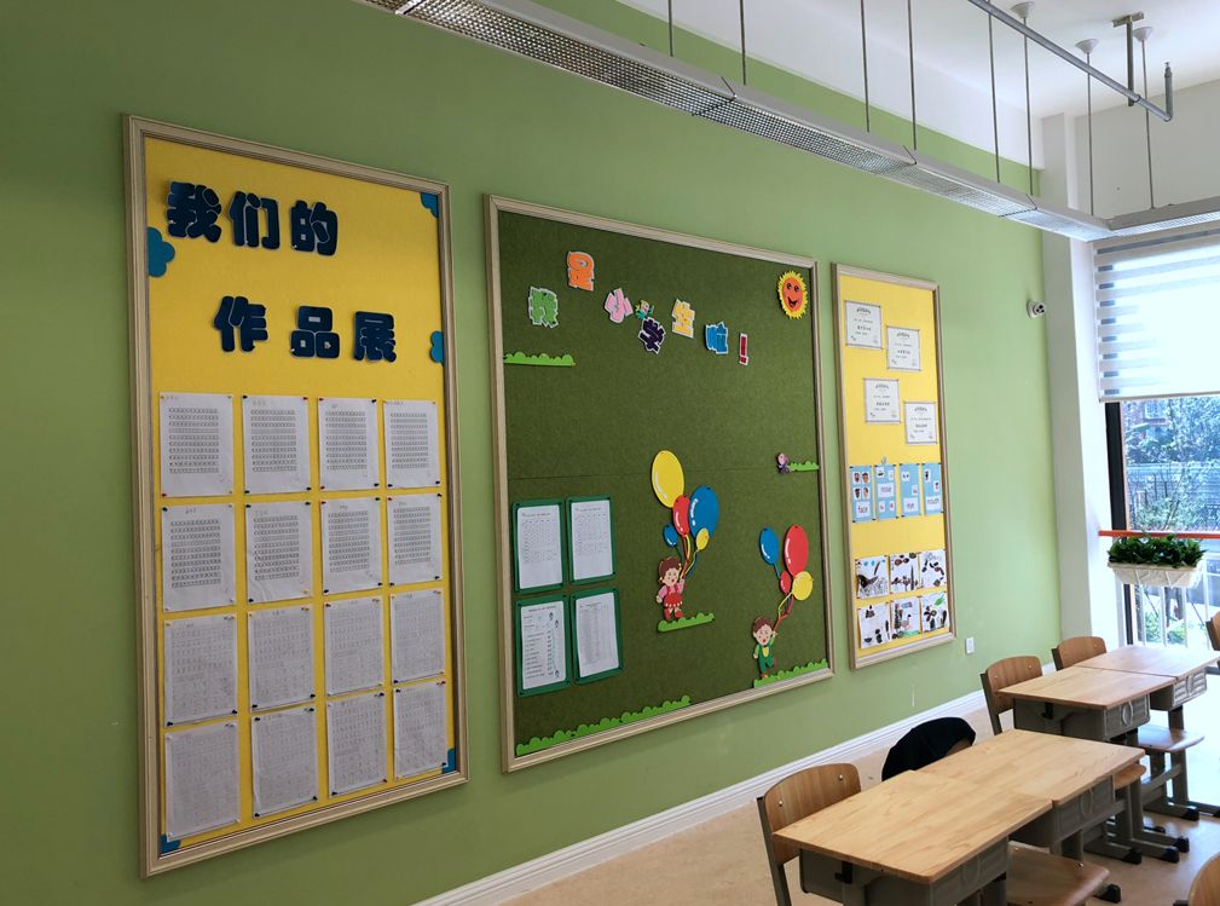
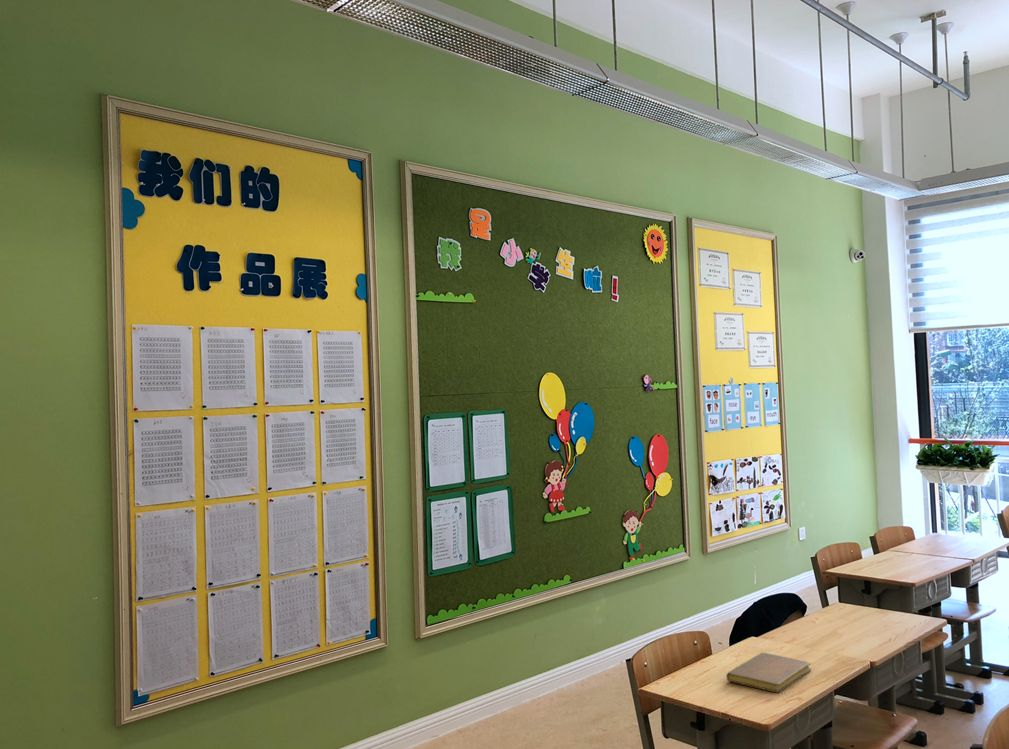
+ notebook [725,652,812,694]
